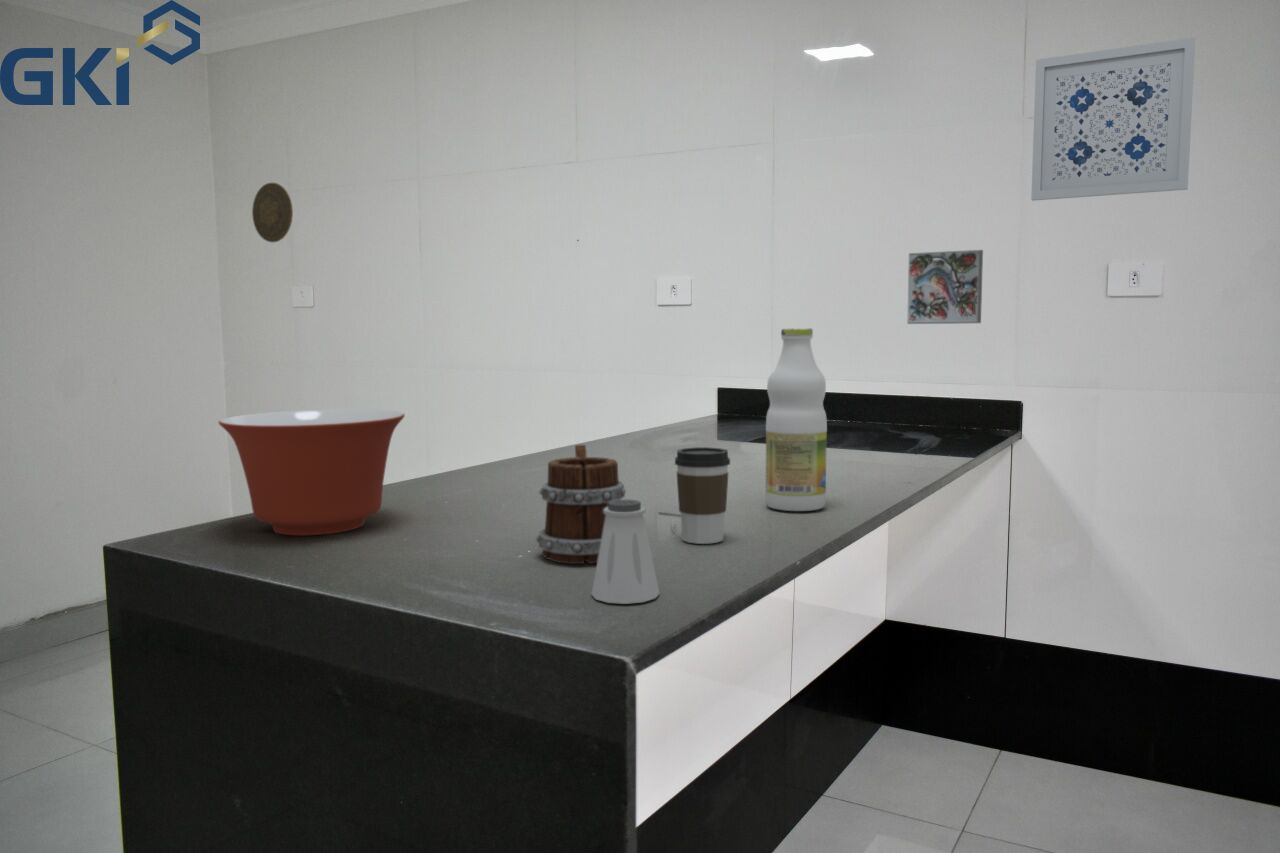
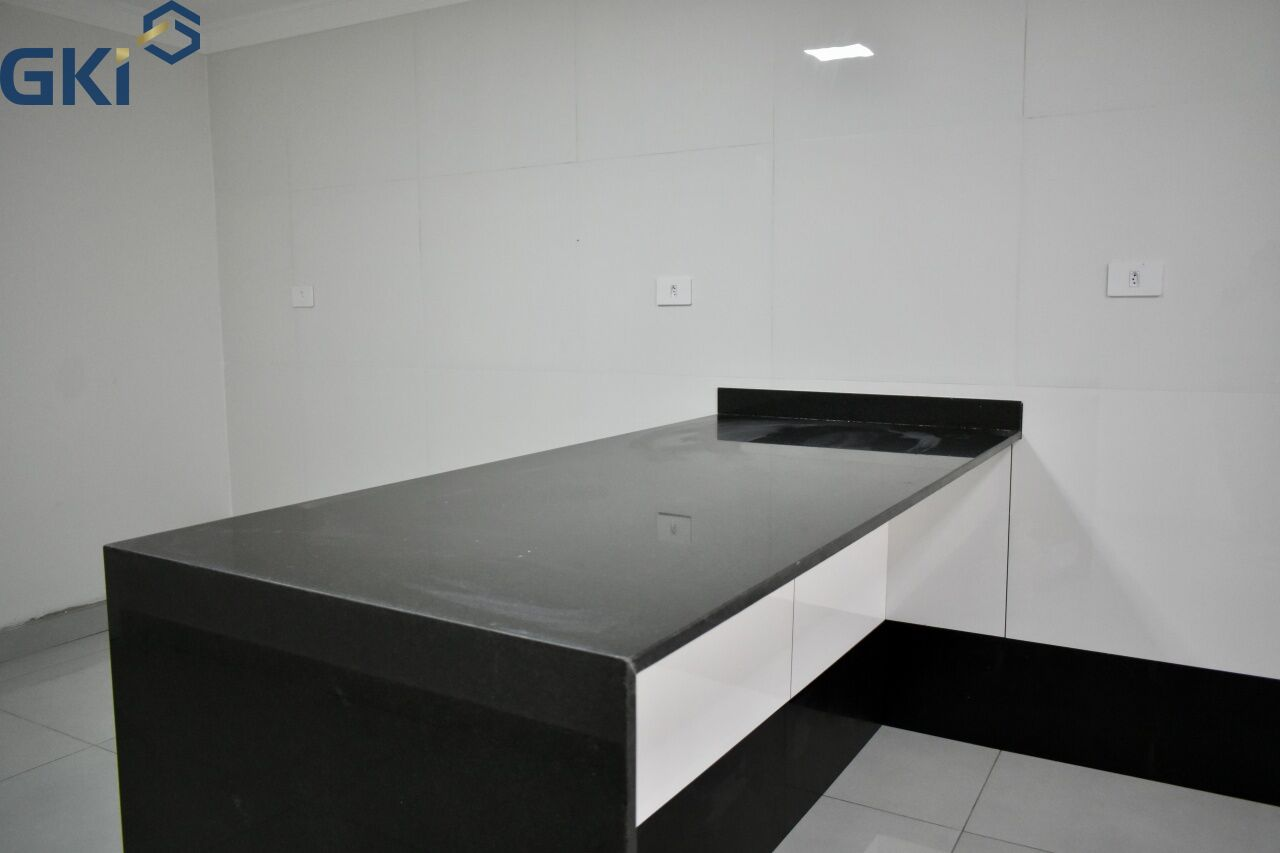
- saltshaker [590,498,660,605]
- bottle [765,327,828,512]
- coffee cup [674,446,731,545]
- decorative plate [251,182,294,243]
- mug [535,444,627,565]
- decorative tile [906,249,984,325]
- wall art [1030,36,1196,202]
- mixing bowl [218,408,406,537]
